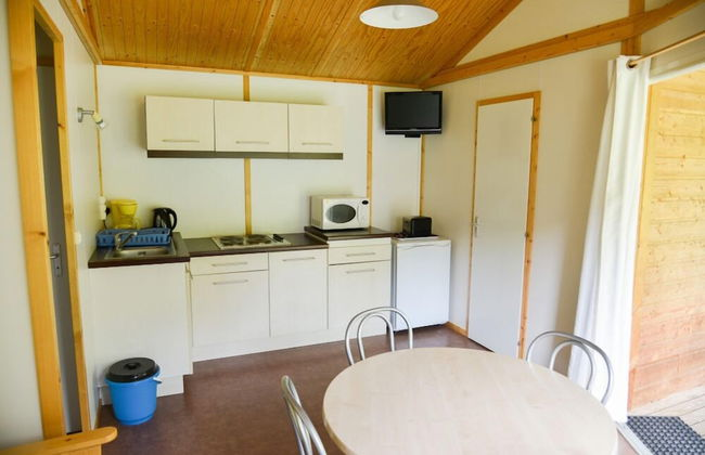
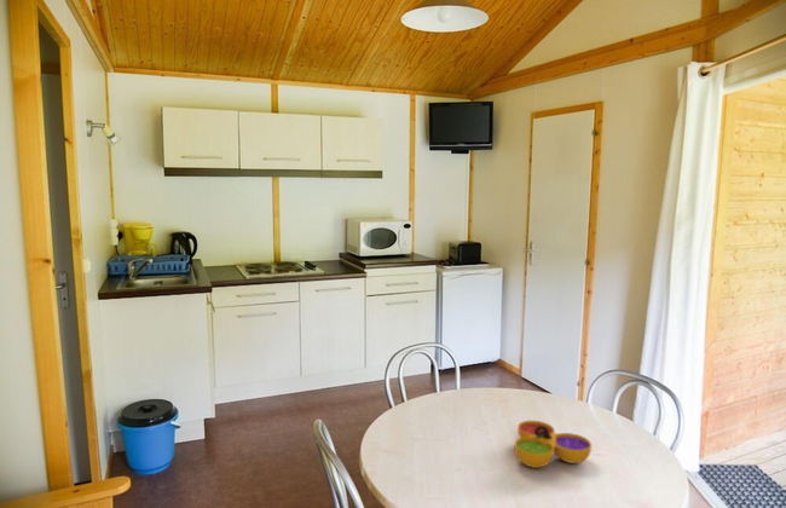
+ decorative bowl [513,420,593,469]
